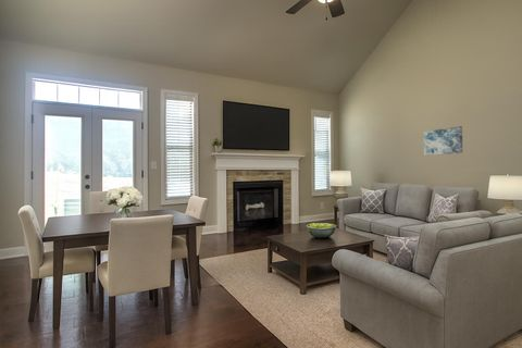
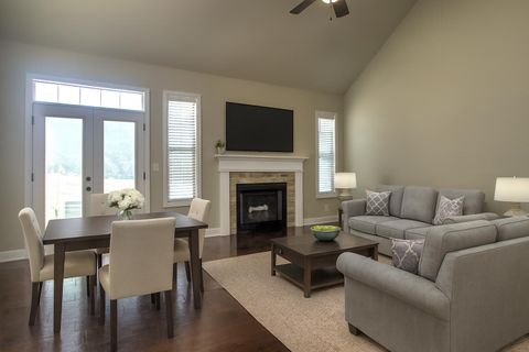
- wall art [423,125,463,157]
